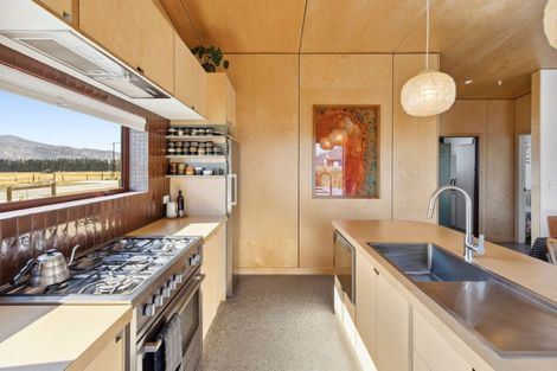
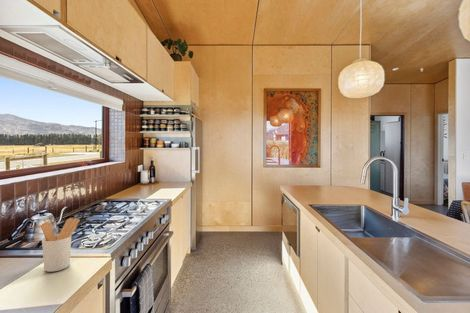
+ utensil holder [40,217,81,273]
